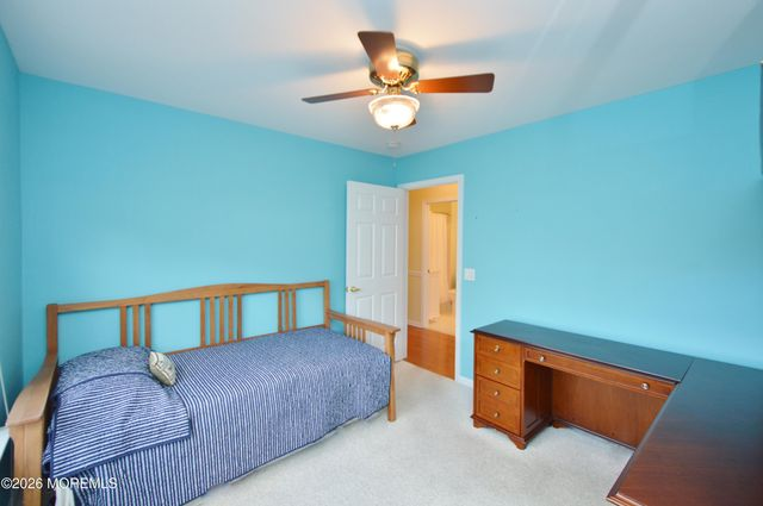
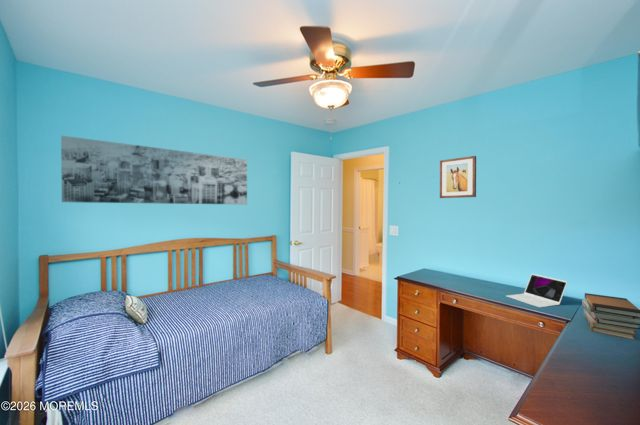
+ book stack [581,292,640,341]
+ laptop [506,273,569,308]
+ wall art [439,155,477,199]
+ wall art [60,135,248,206]
